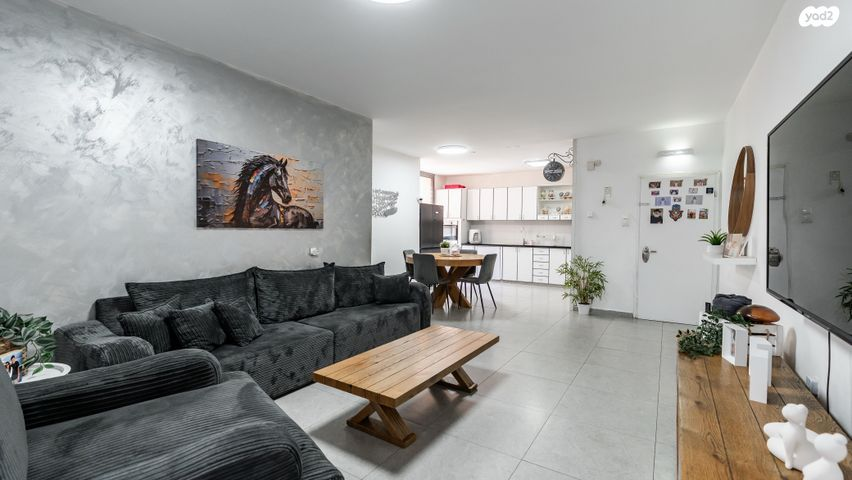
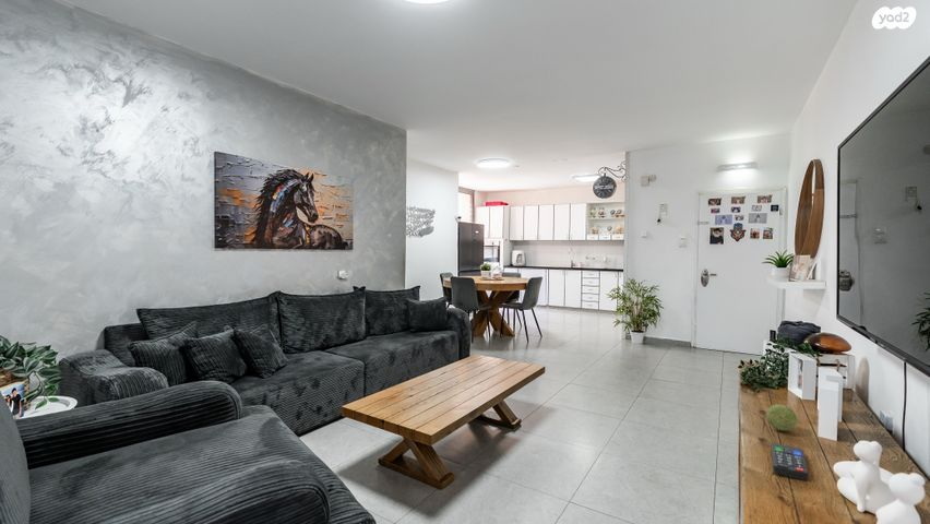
+ remote control [771,442,809,481]
+ decorative ball [765,403,798,432]
